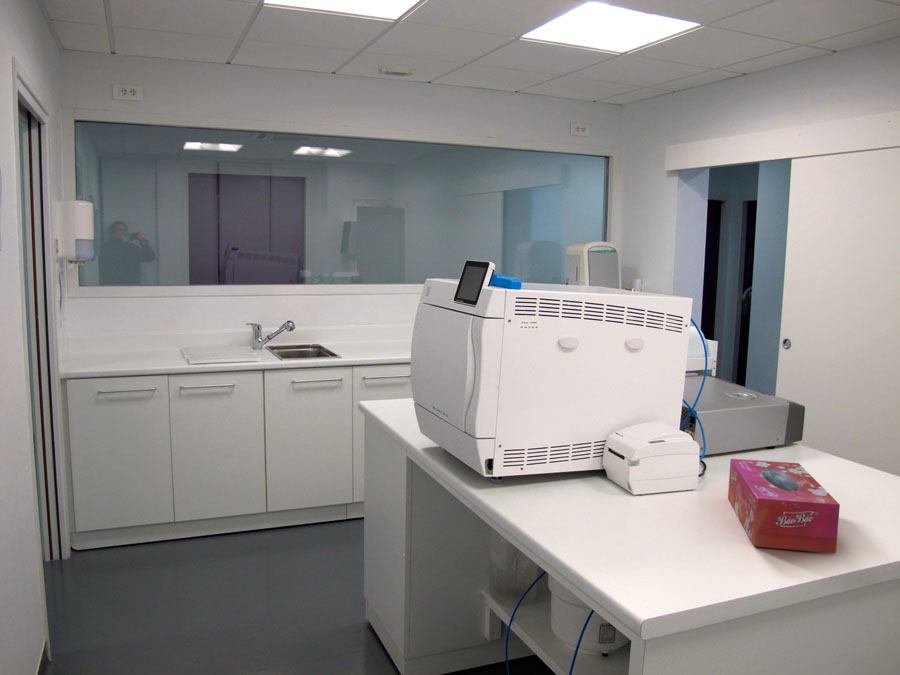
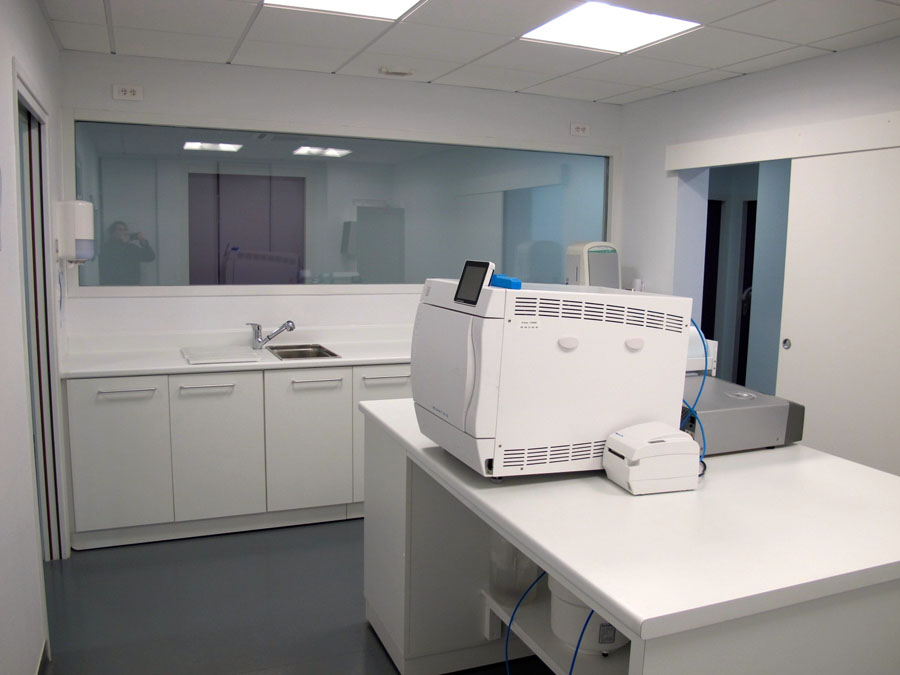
- tissue box [727,458,841,554]
